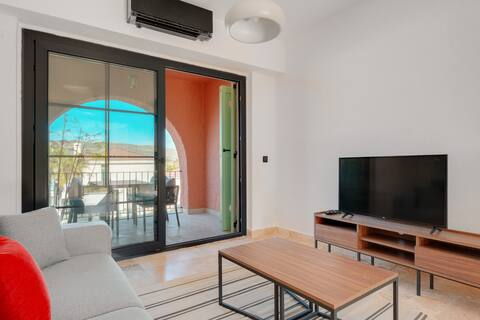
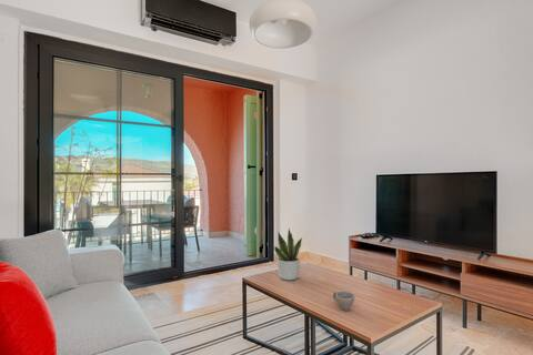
+ potted plant [273,229,303,282]
+ cup [332,290,356,312]
